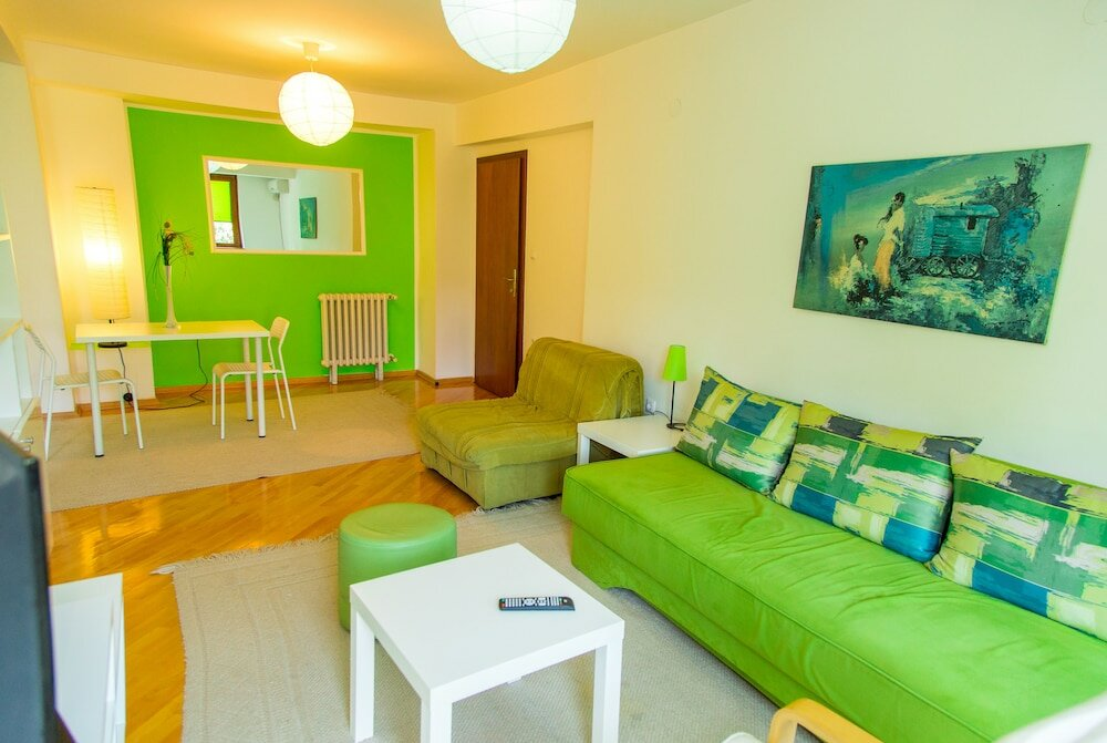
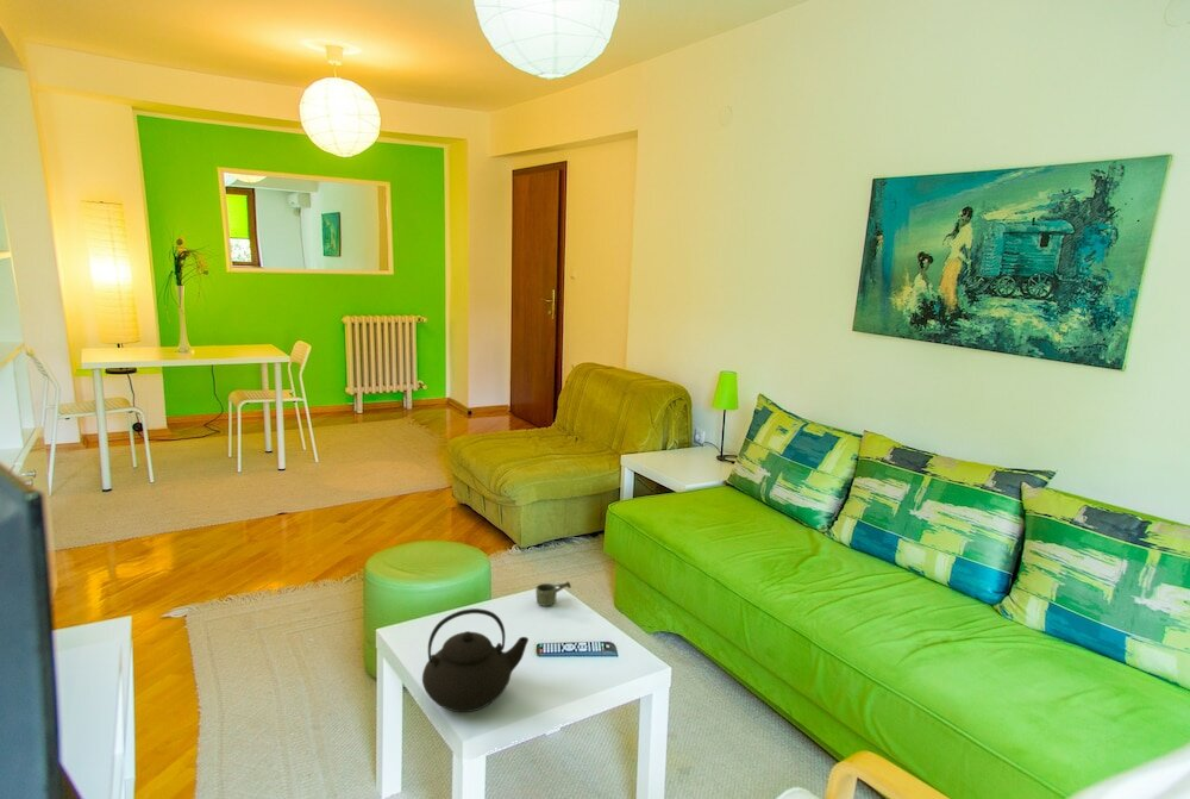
+ teapot [421,607,530,713]
+ cup [534,581,572,607]
